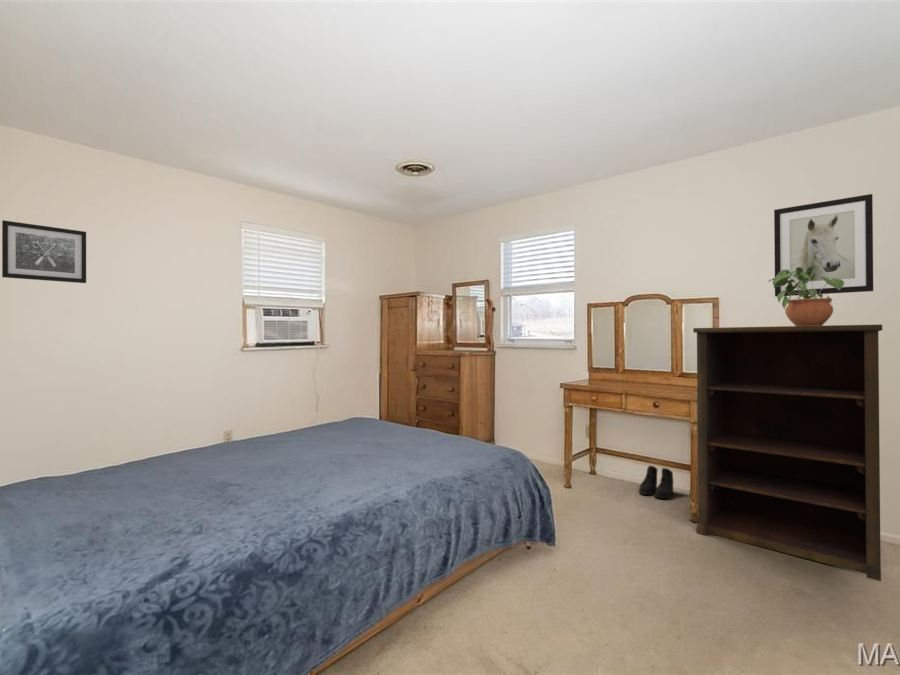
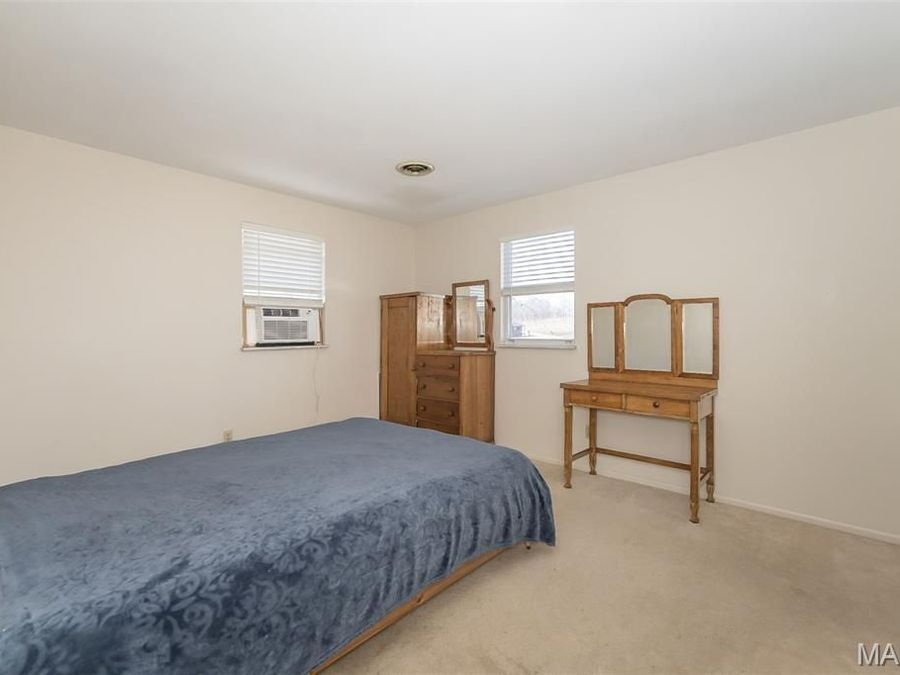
- wall art [1,219,87,284]
- boots [638,465,674,500]
- shelving unit [692,324,883,582]
- potted plant [768,263,844,326]
- wall art [773,193,874,298]
